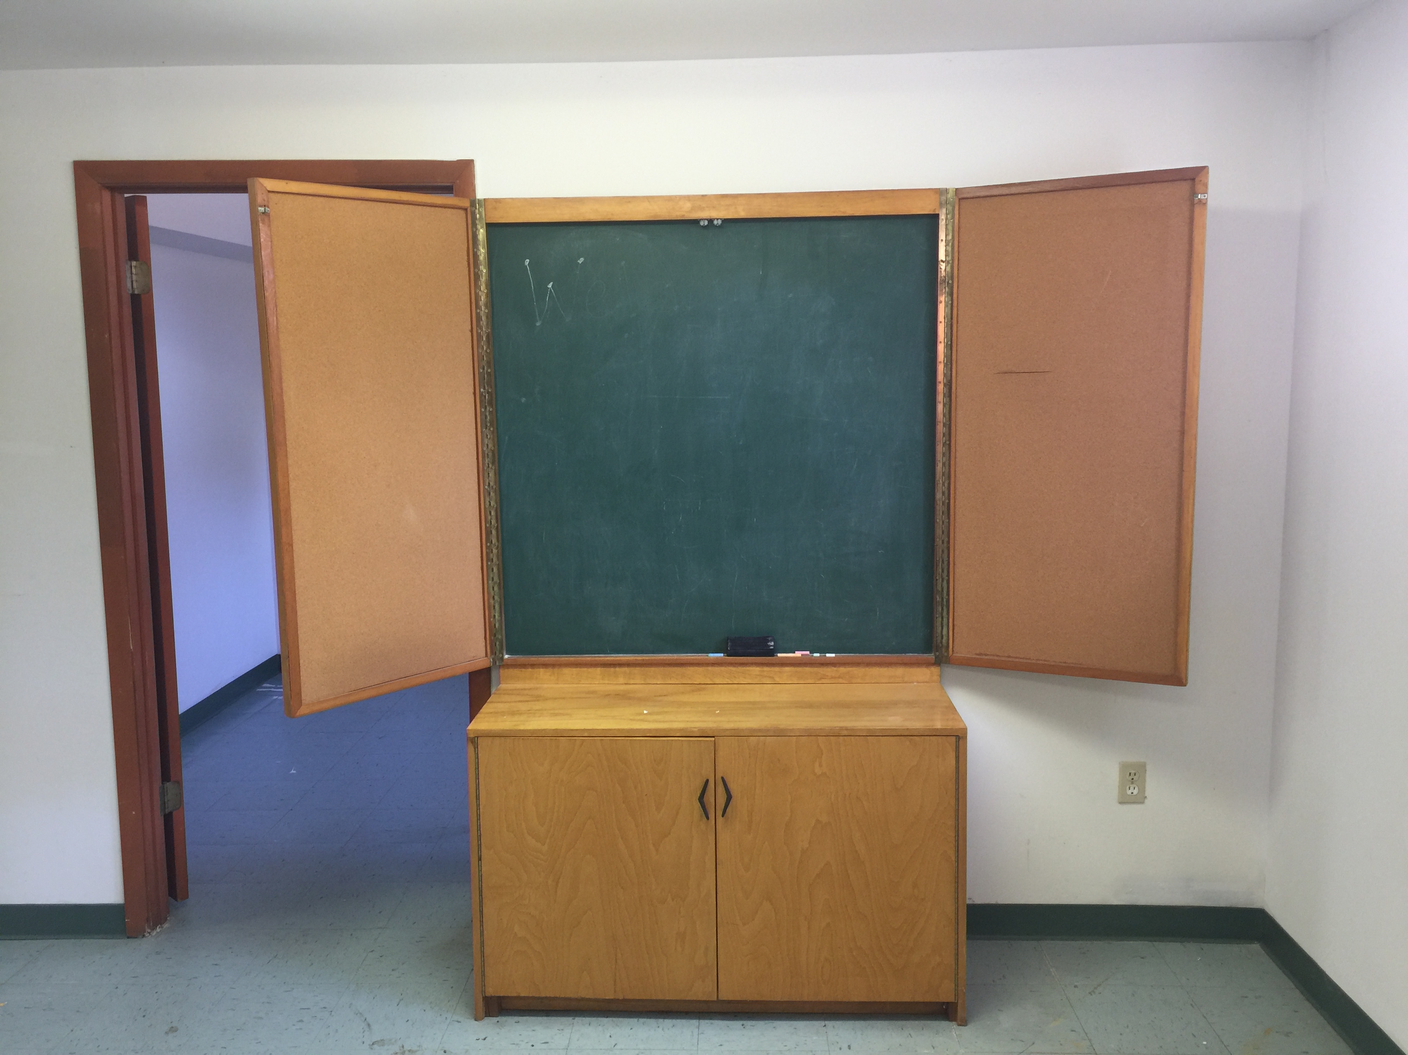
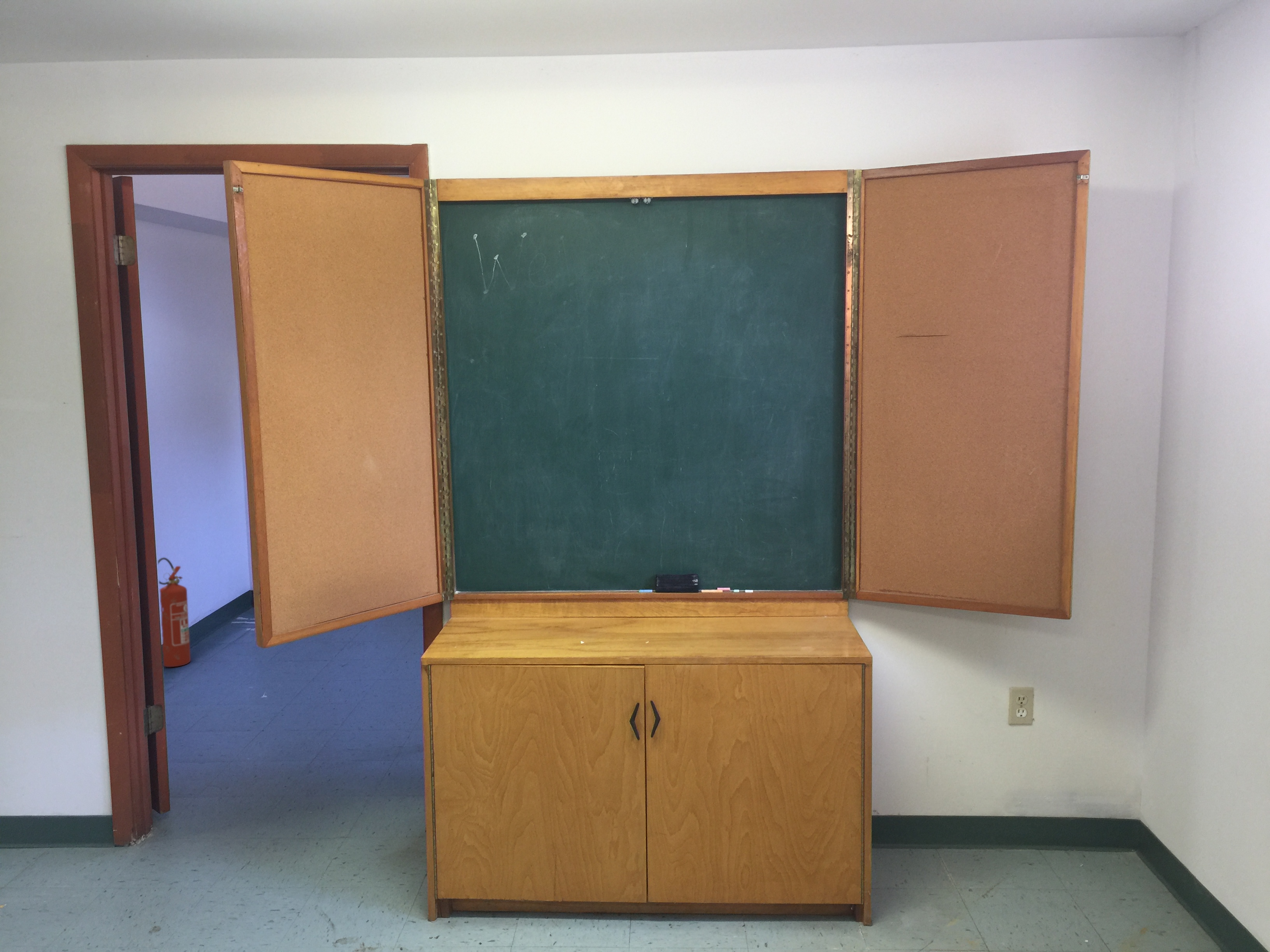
+ fire extinguisher [158,557,191,667]
